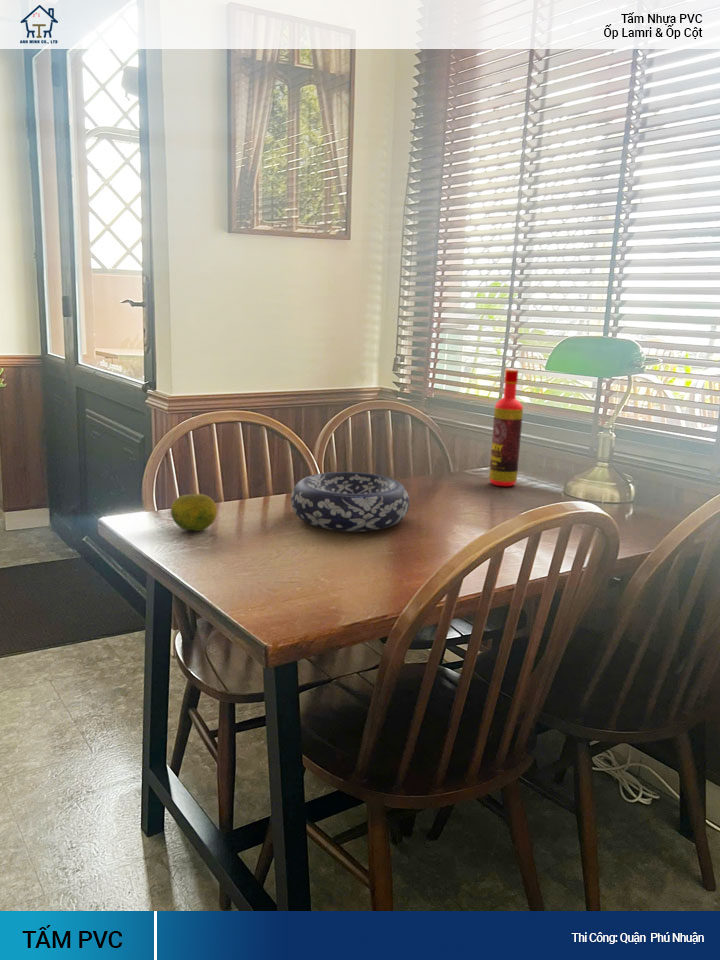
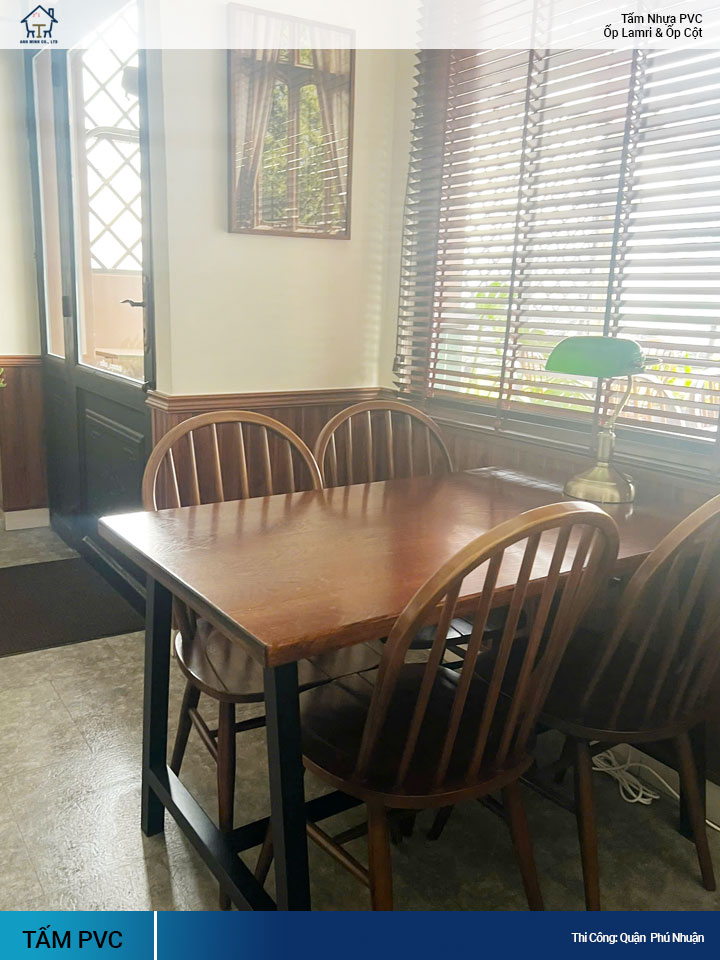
- fruit [170,493,218,532]
- decorative bowl [290,471,410,532]
- bottle [488,368,524,487]
